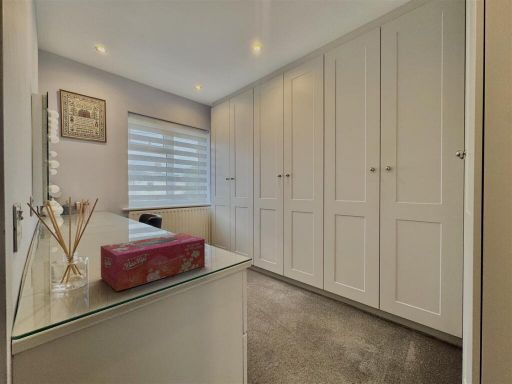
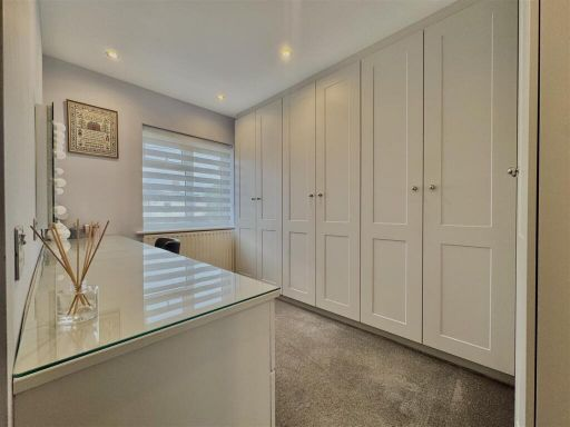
- tissue box [100,233,206,292]
